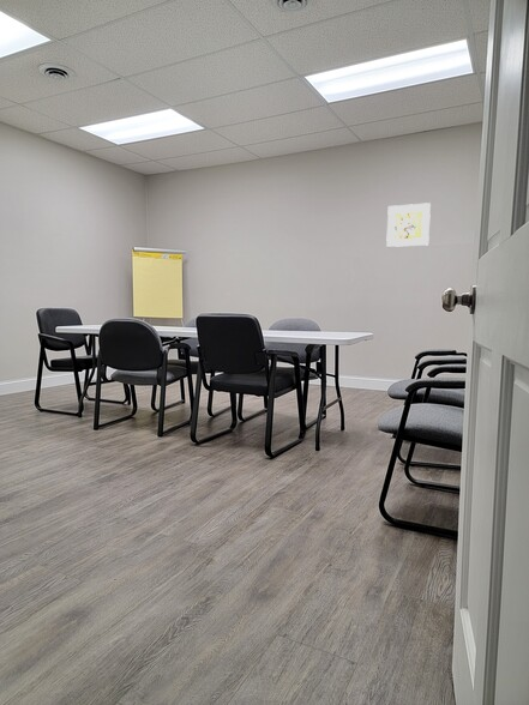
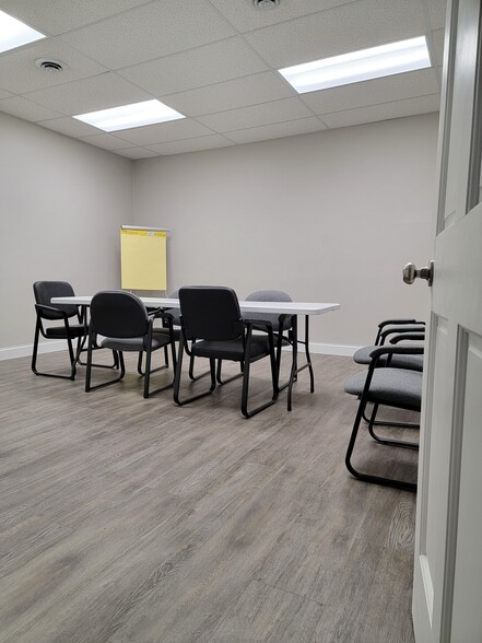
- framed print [385,201,432,248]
